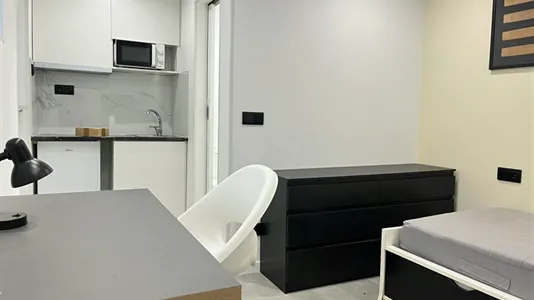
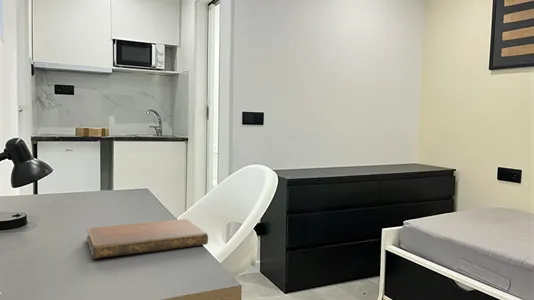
+ notebook [86,218,209,260]
